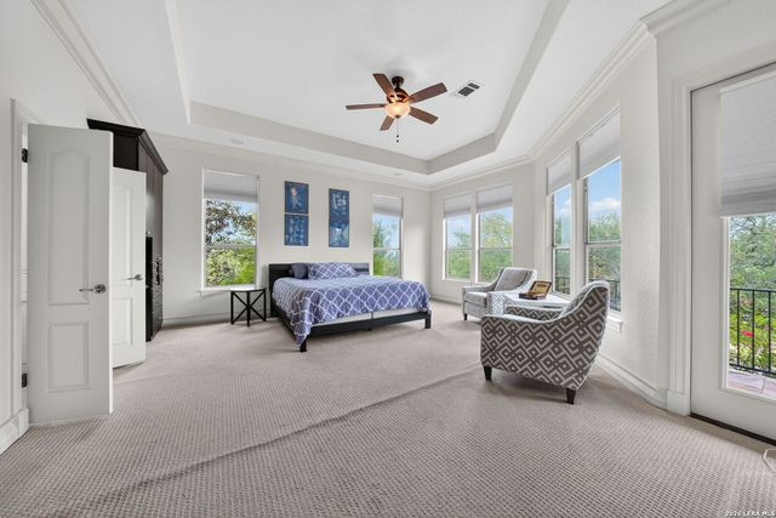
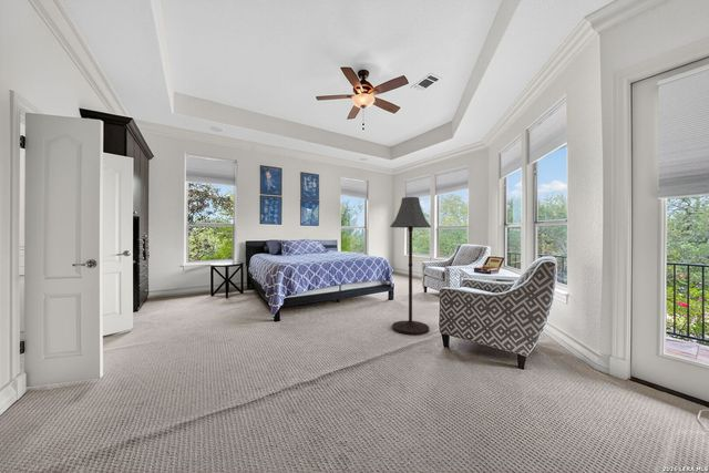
+ floor lamp [389,196,432,336]
